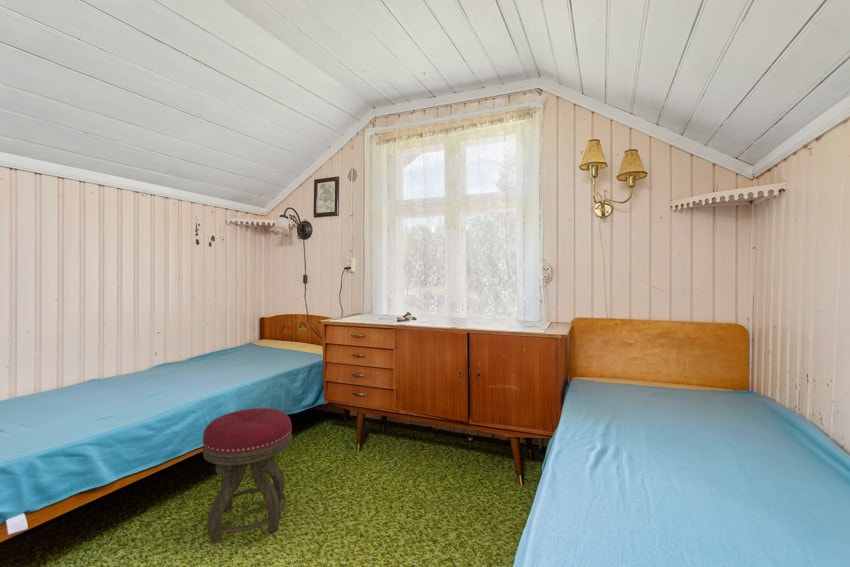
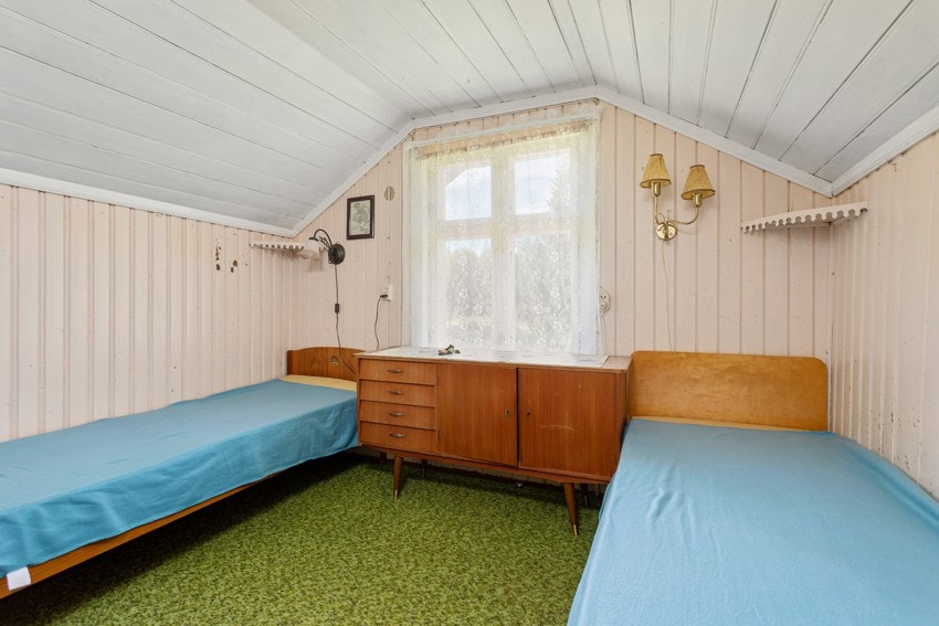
- stool [202,407,293,544]
